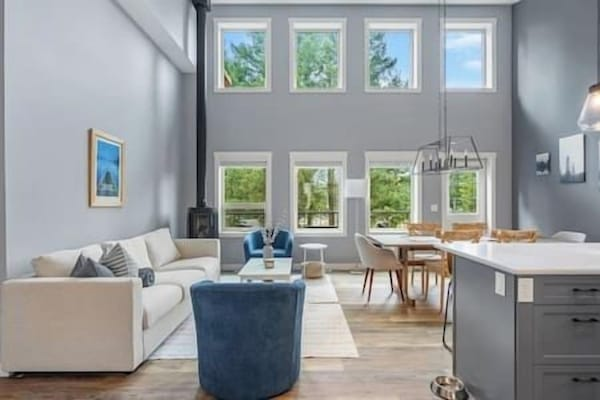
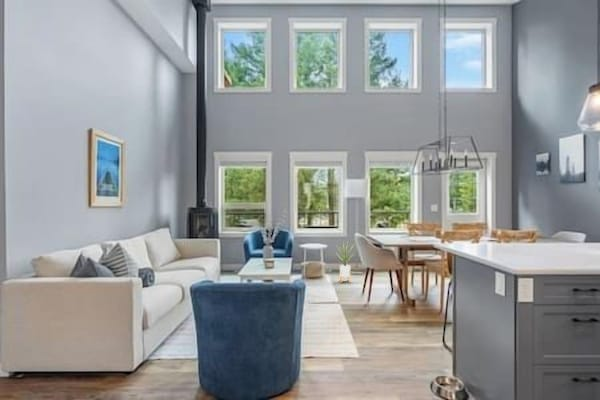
+ house plant [334,241,354,283]
